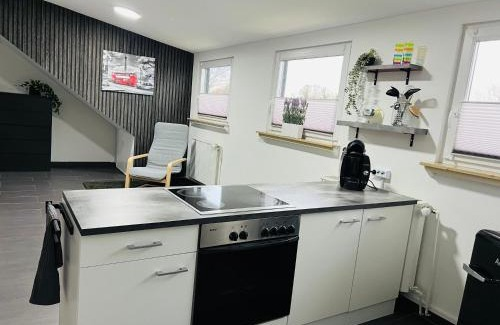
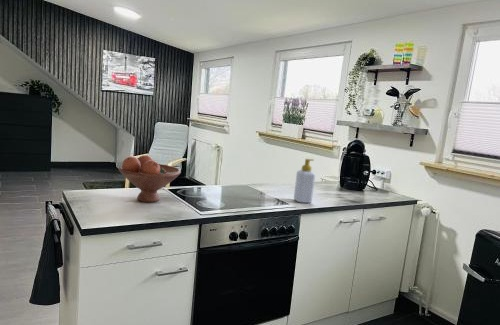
+ fruit bowl [118,154,182,203]
+ soap bottle [293,158,316,204]
